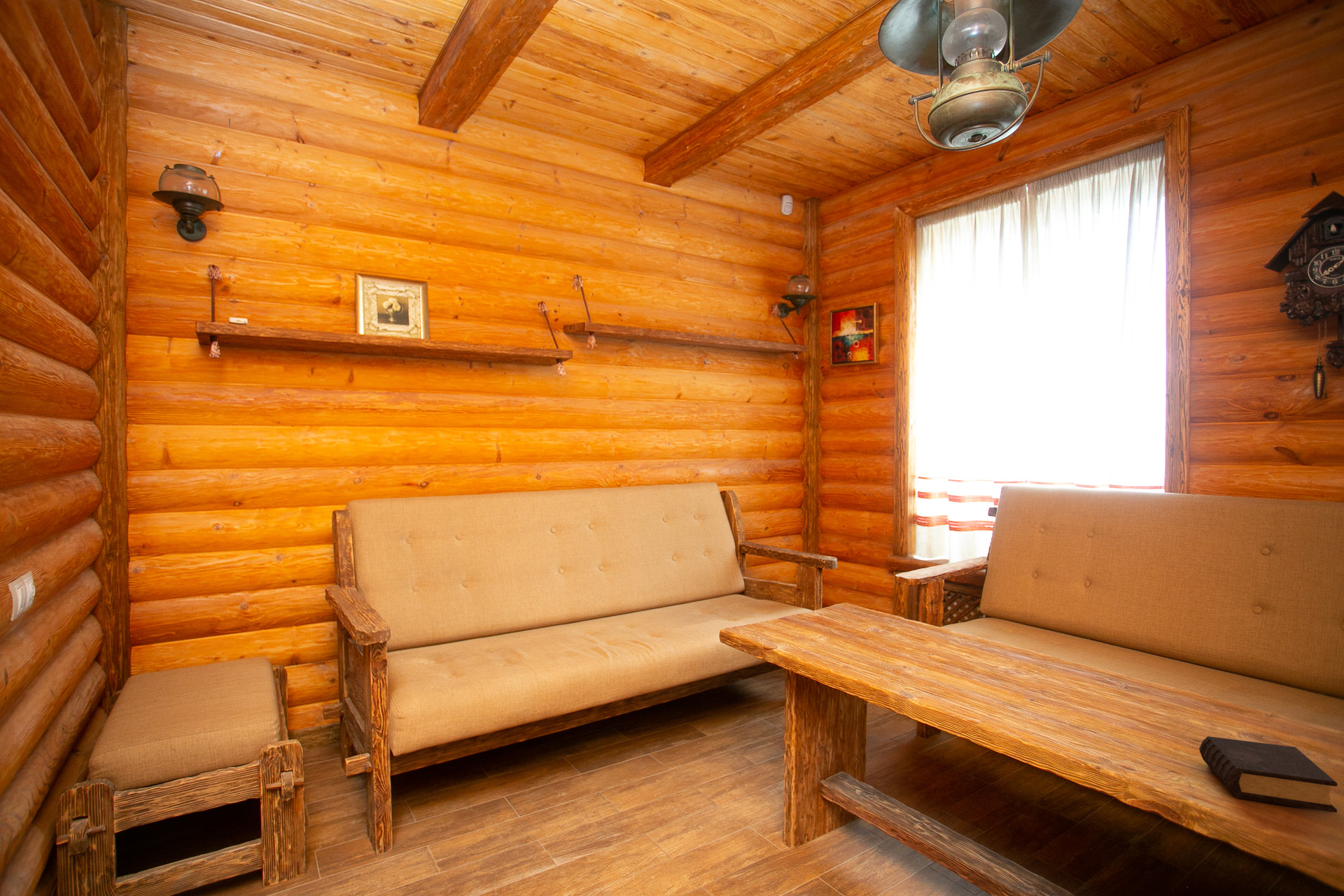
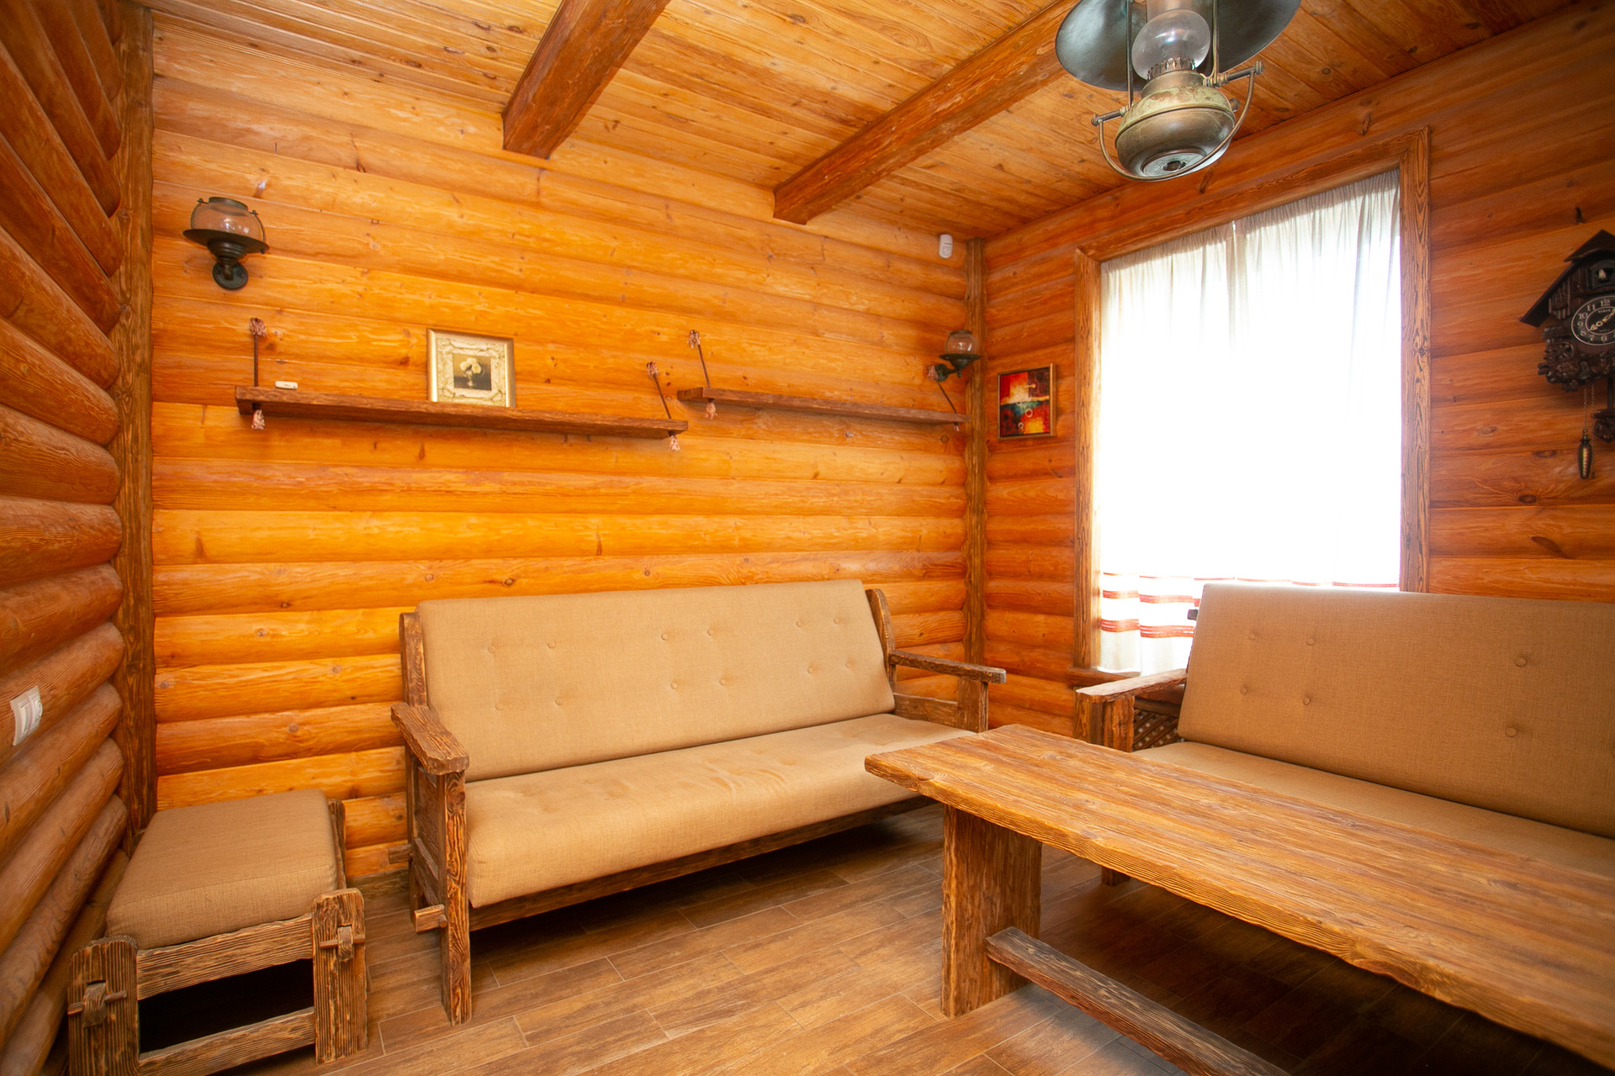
- book [1198,736,1338,813]
